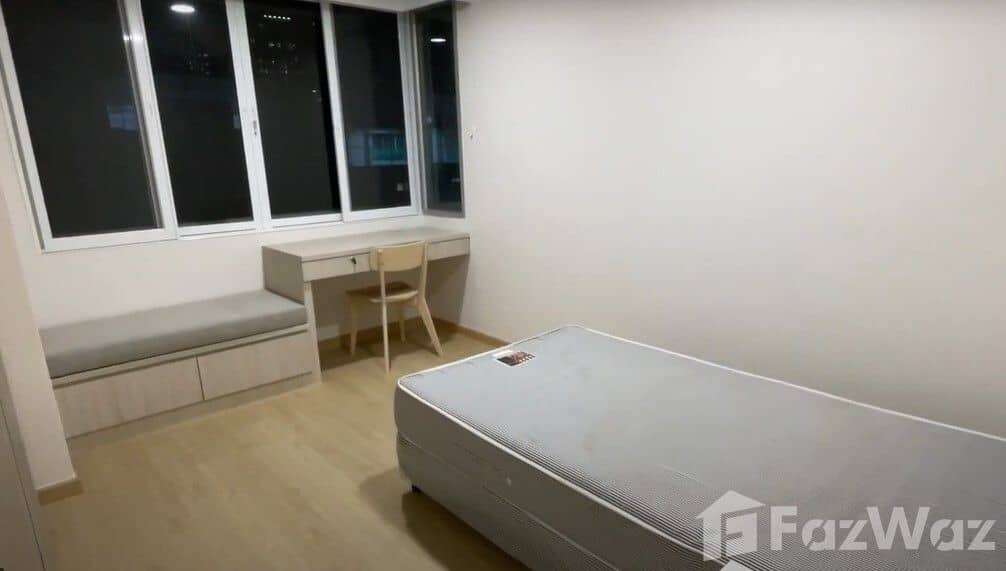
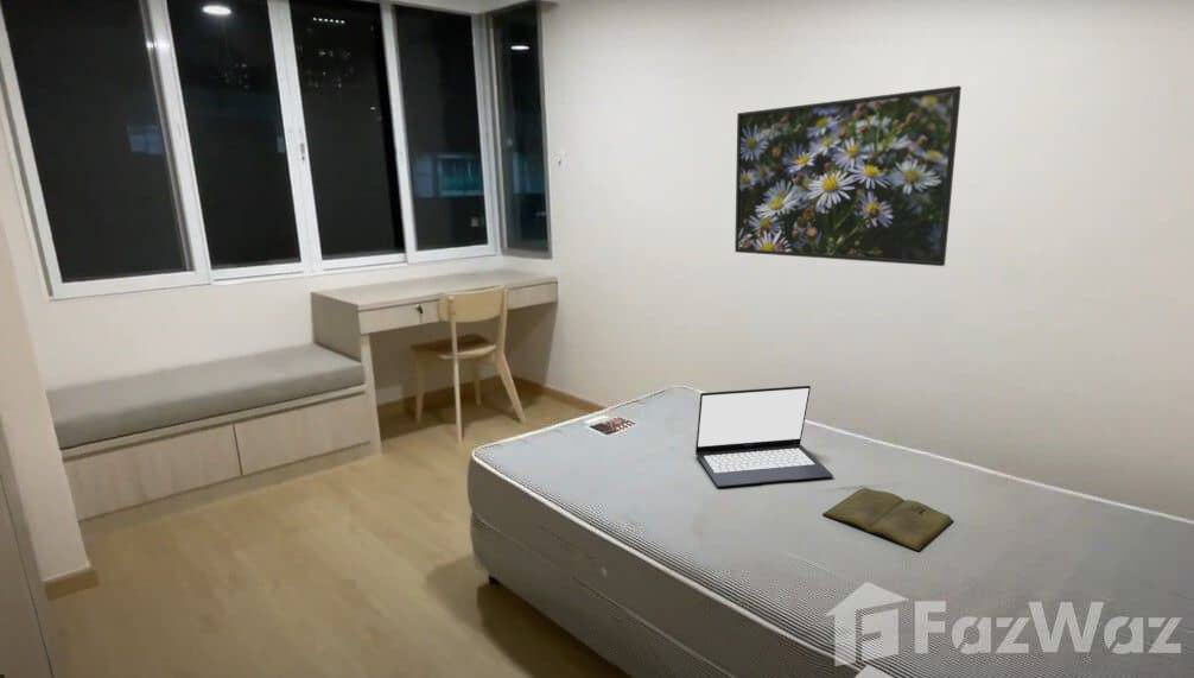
+ laptop [694,385,834,488]
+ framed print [733,84,963,267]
+ book [821,487,954,552]
